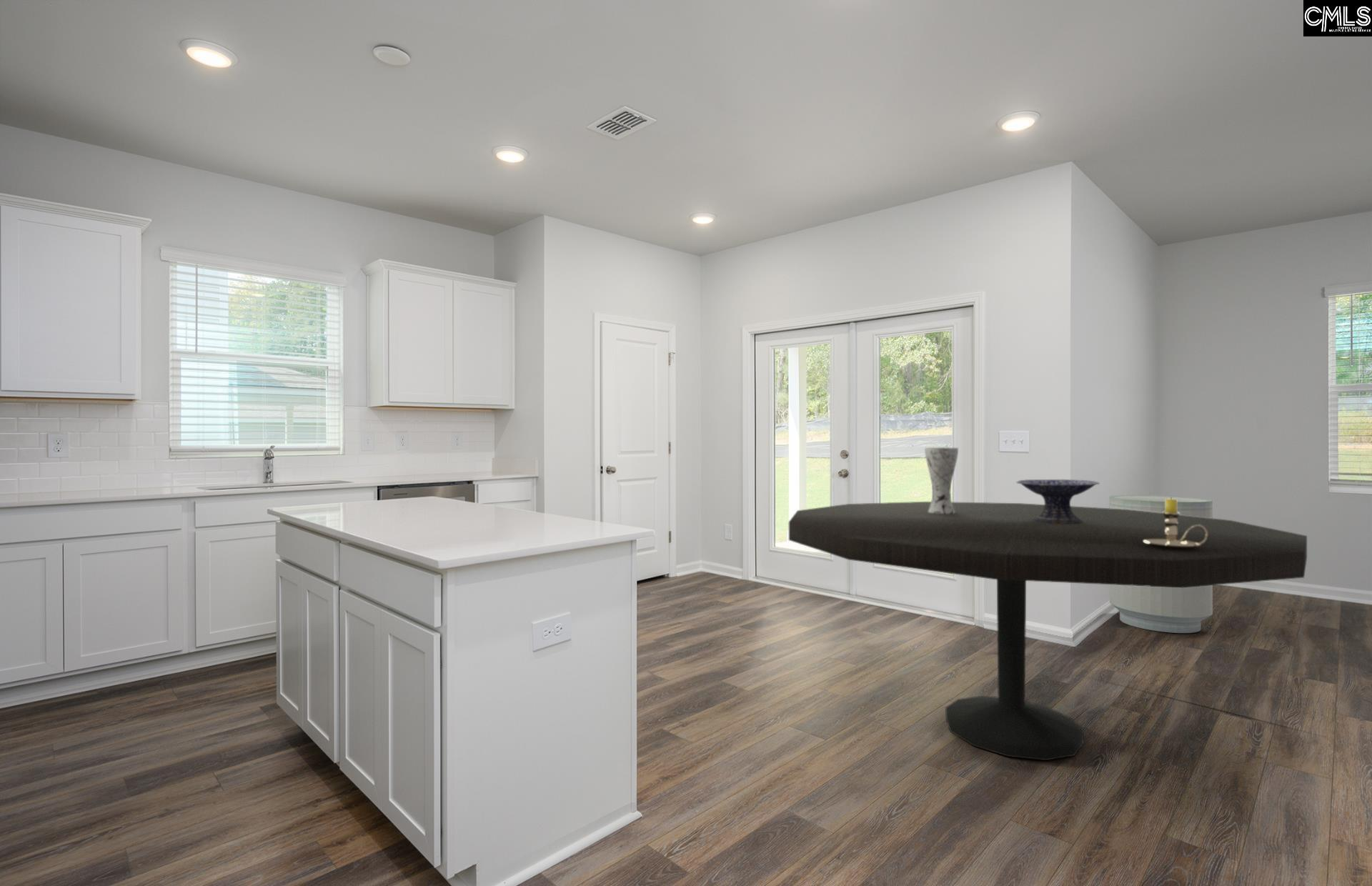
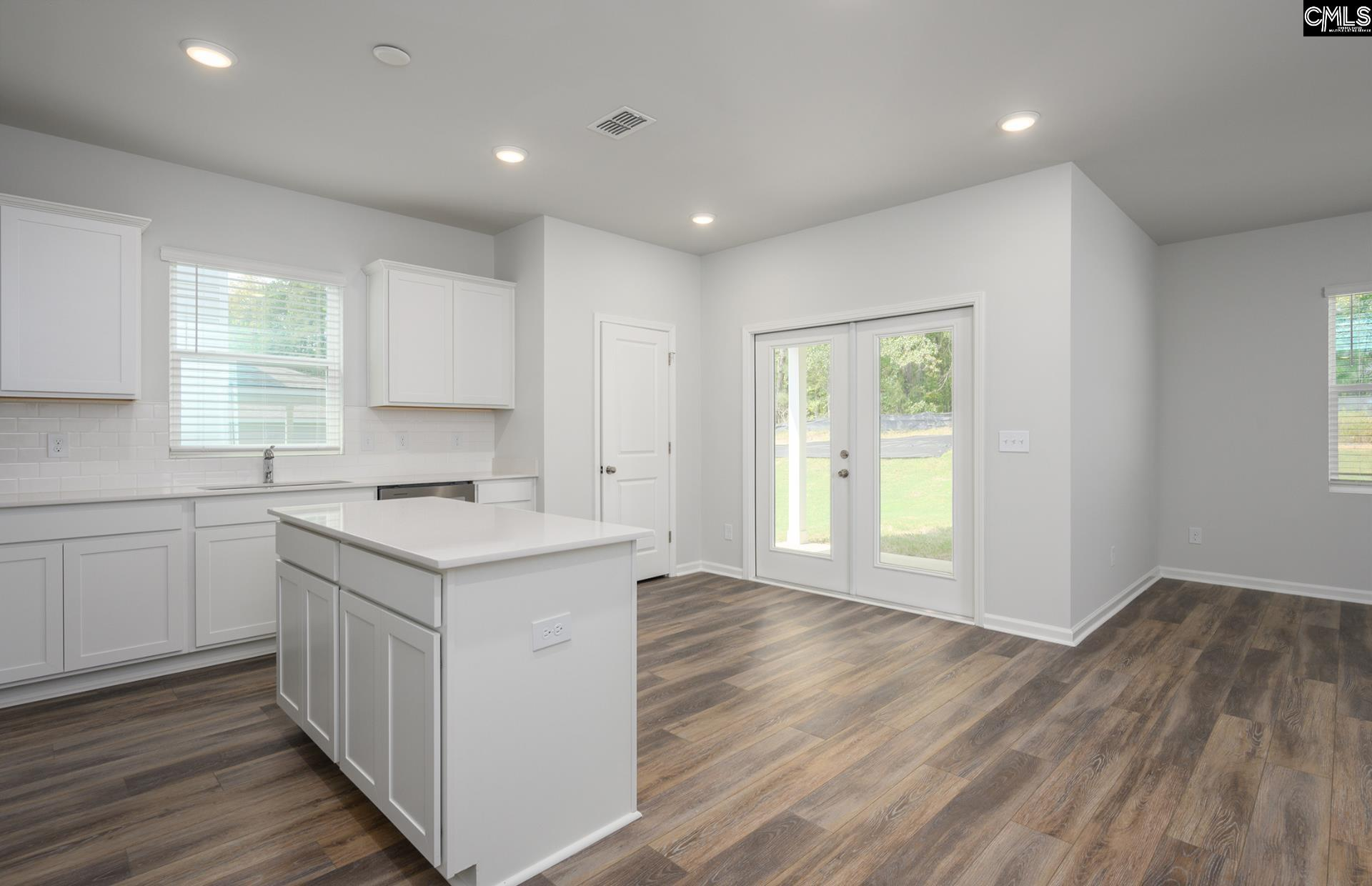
- trash can [1108,494,1213,634]
- vase [924,447,959,514]
- candlestick [1143,498,1208,550]
- decorative bowl [1015,479,1100,523]
- dining table [788,501,1308,761]
